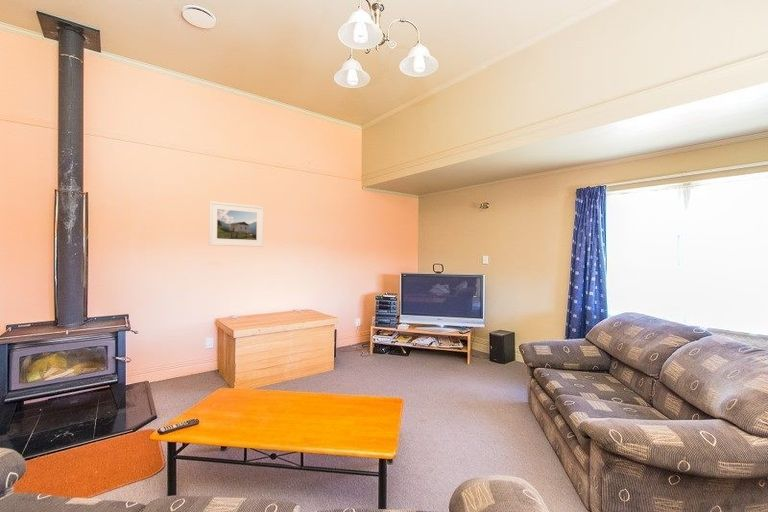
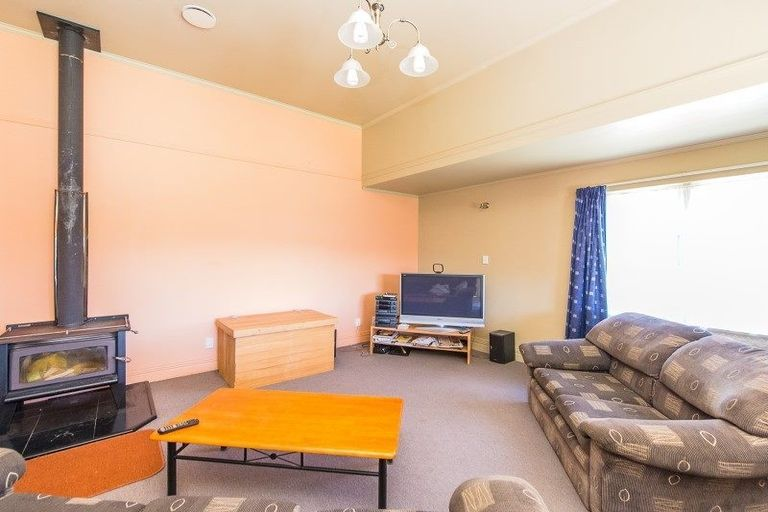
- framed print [208,200,265,248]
